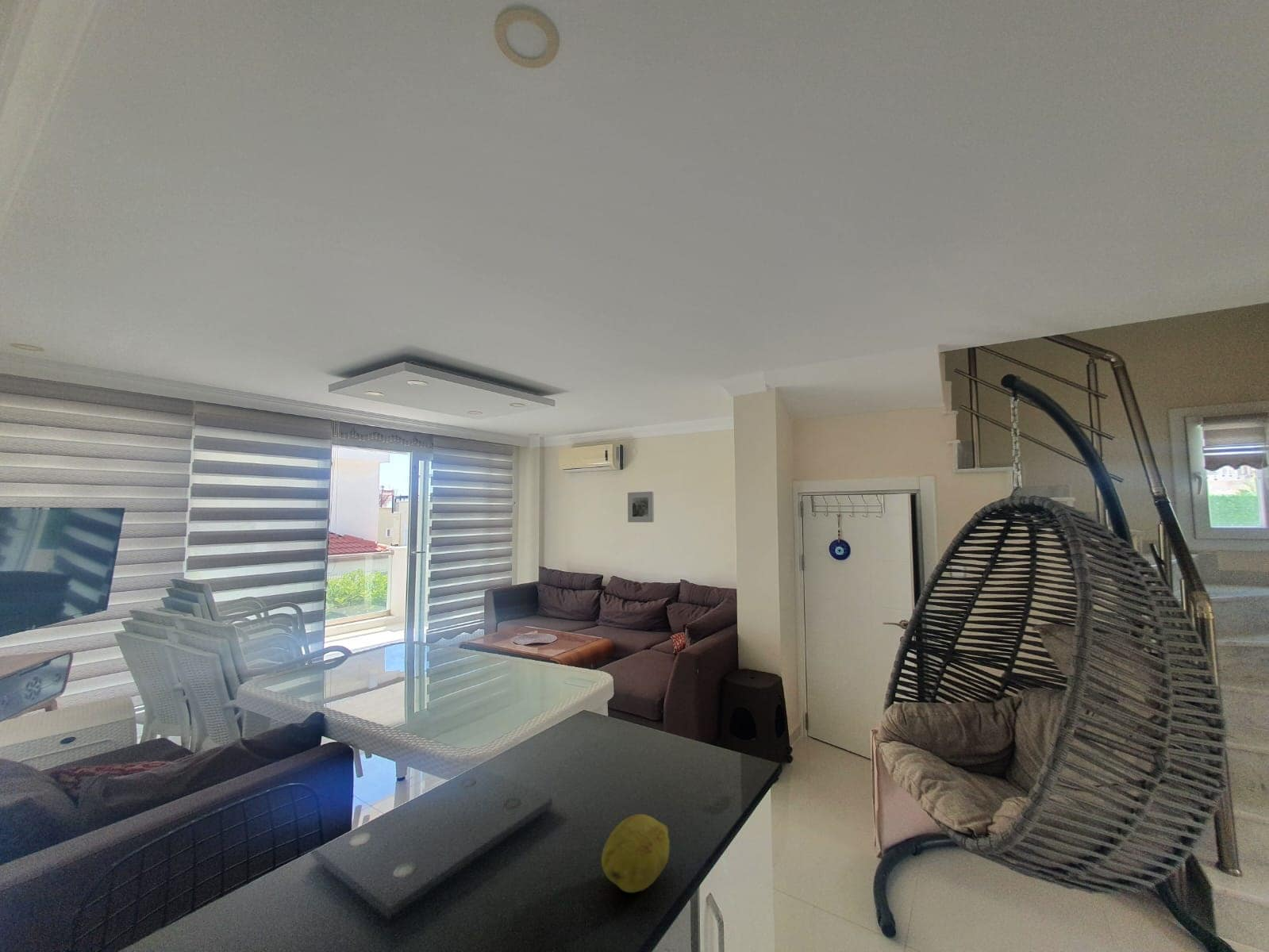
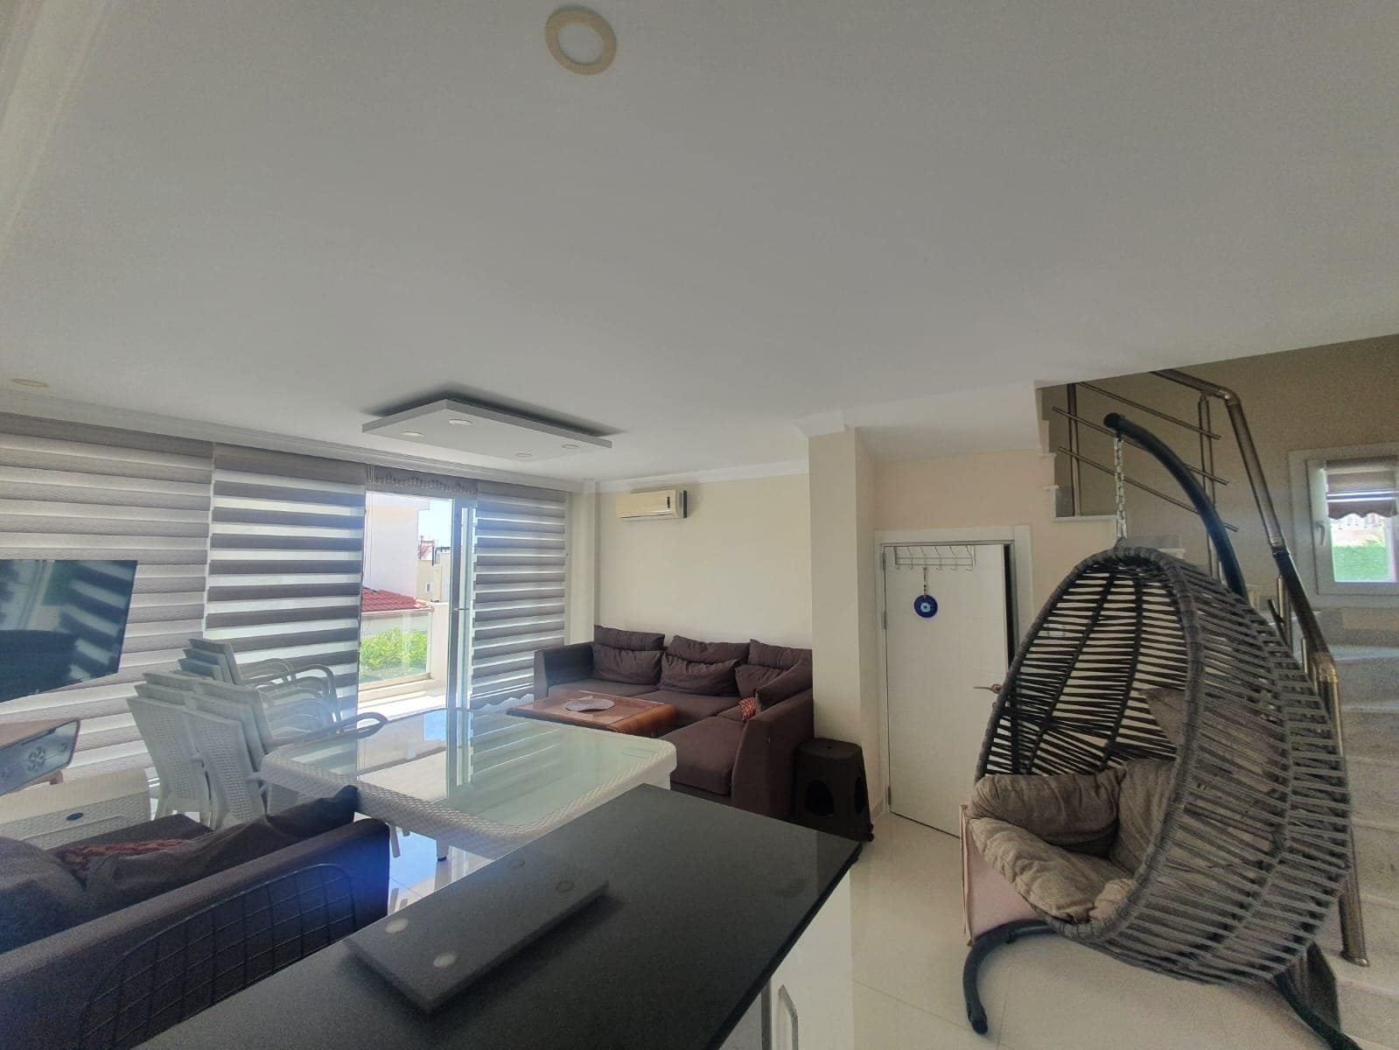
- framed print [627,491,655,523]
- fruit [601,813,671,893]
